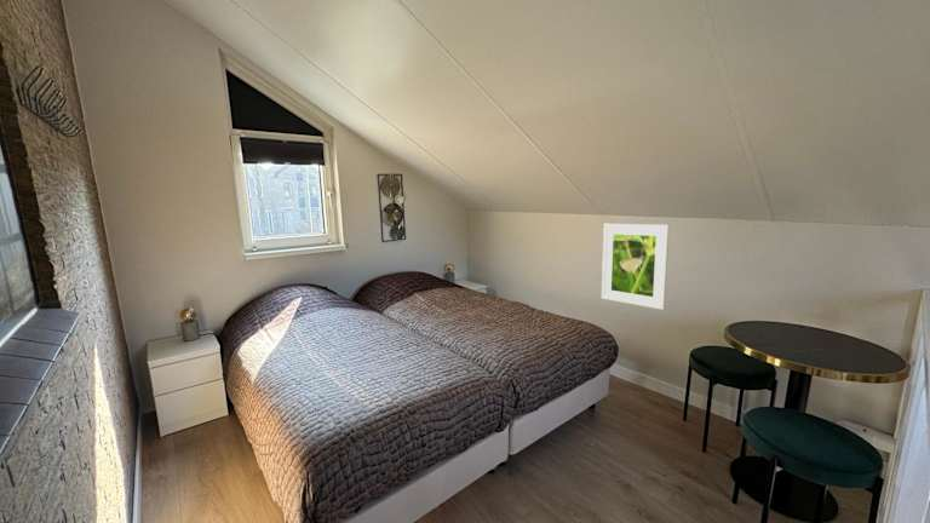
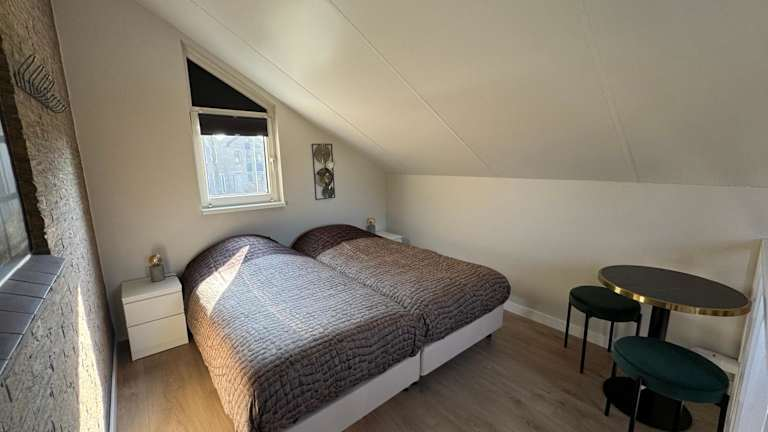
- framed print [601,223,671,311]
